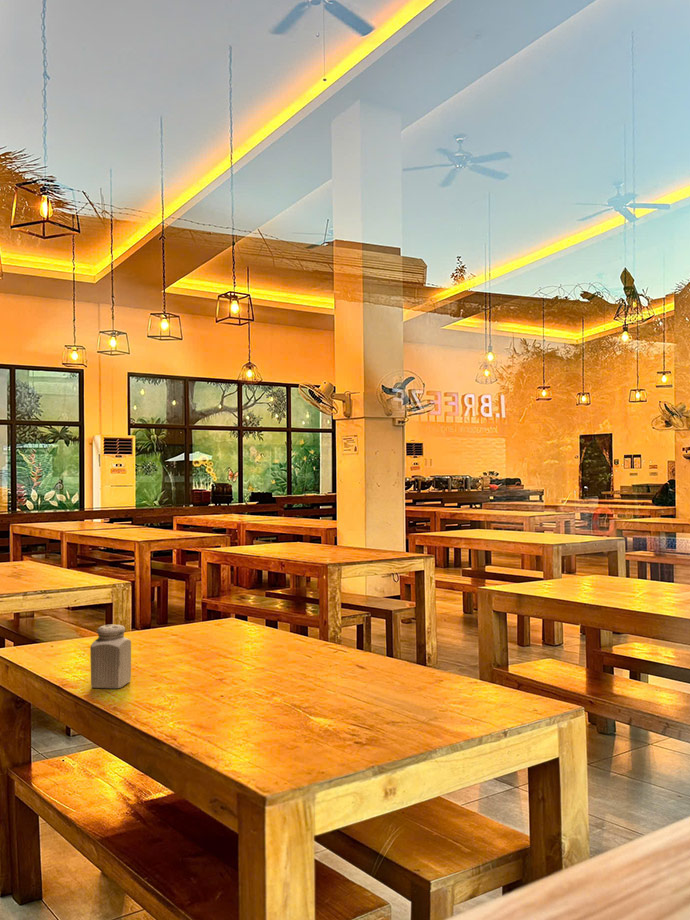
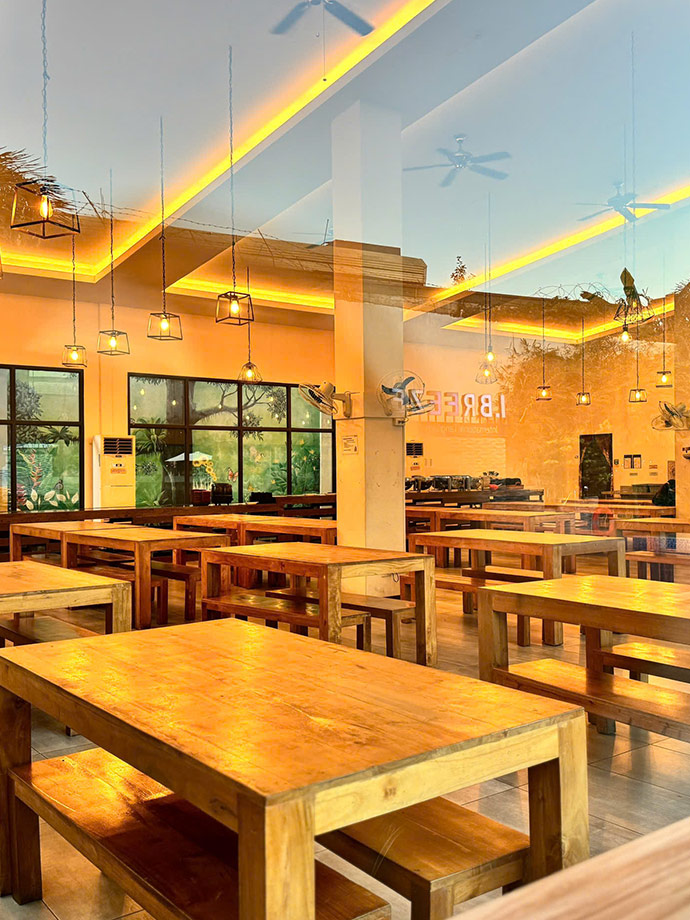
- salt shaker [89,623,132,689]
